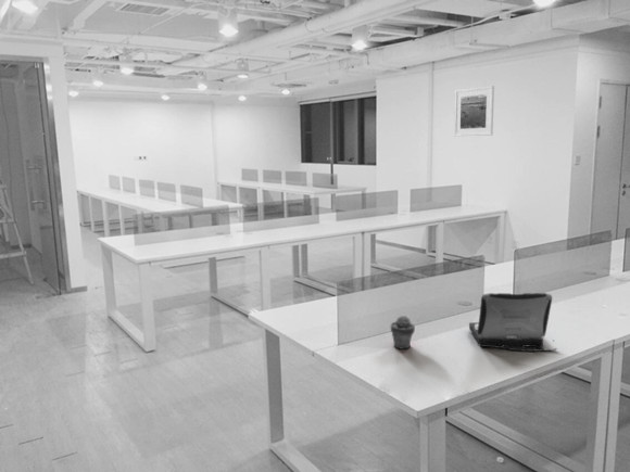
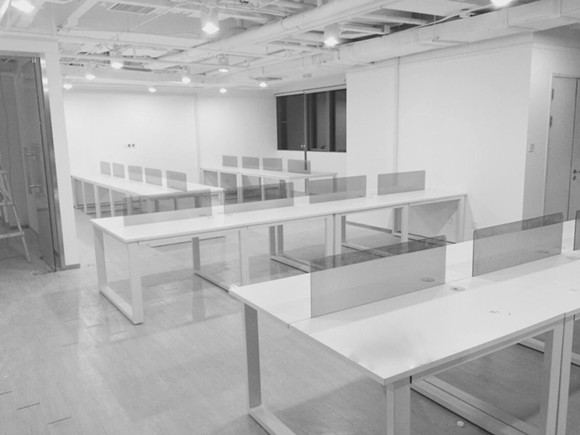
- laptop [468,292,558,353]
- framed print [453,85,495,138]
- potted succulent [390,315,416,350]
